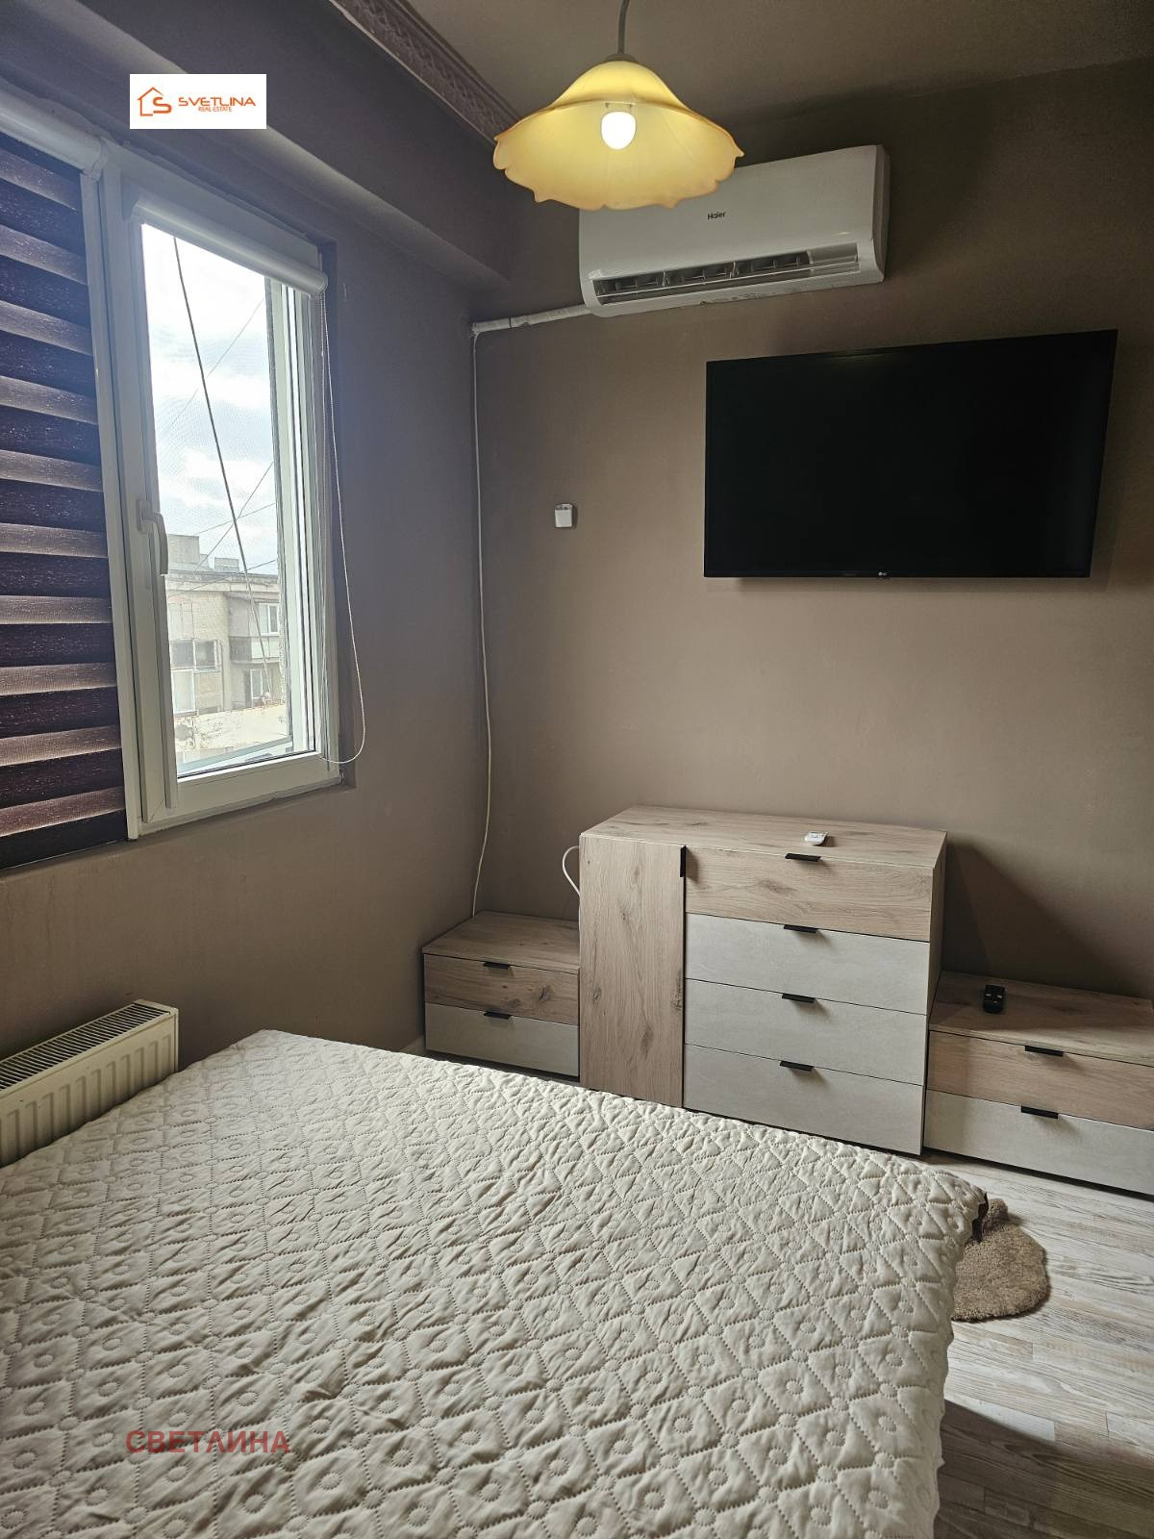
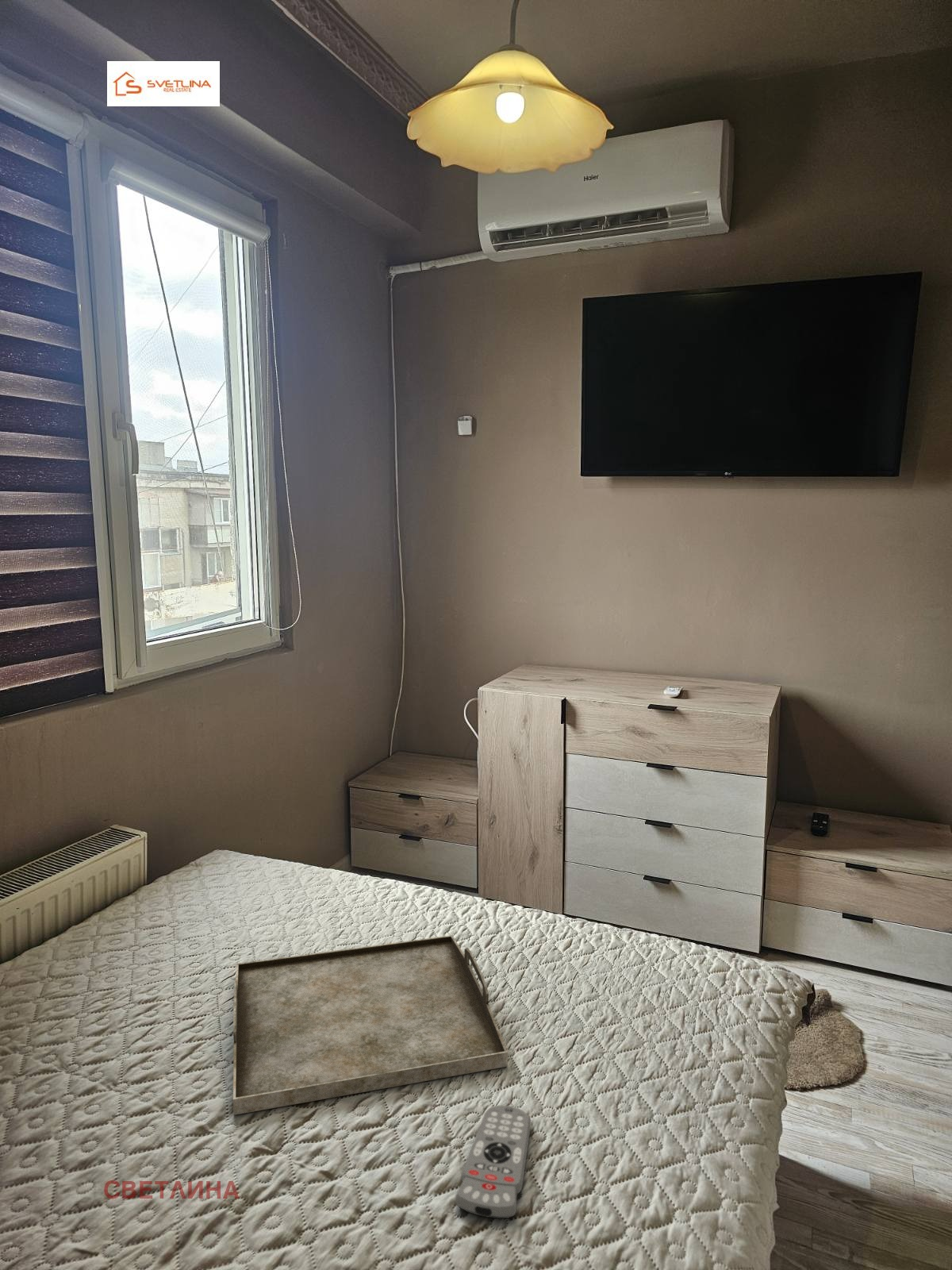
+ remote control [455,1105,532,1219]
+ serving tray [232,934,509,1116]
